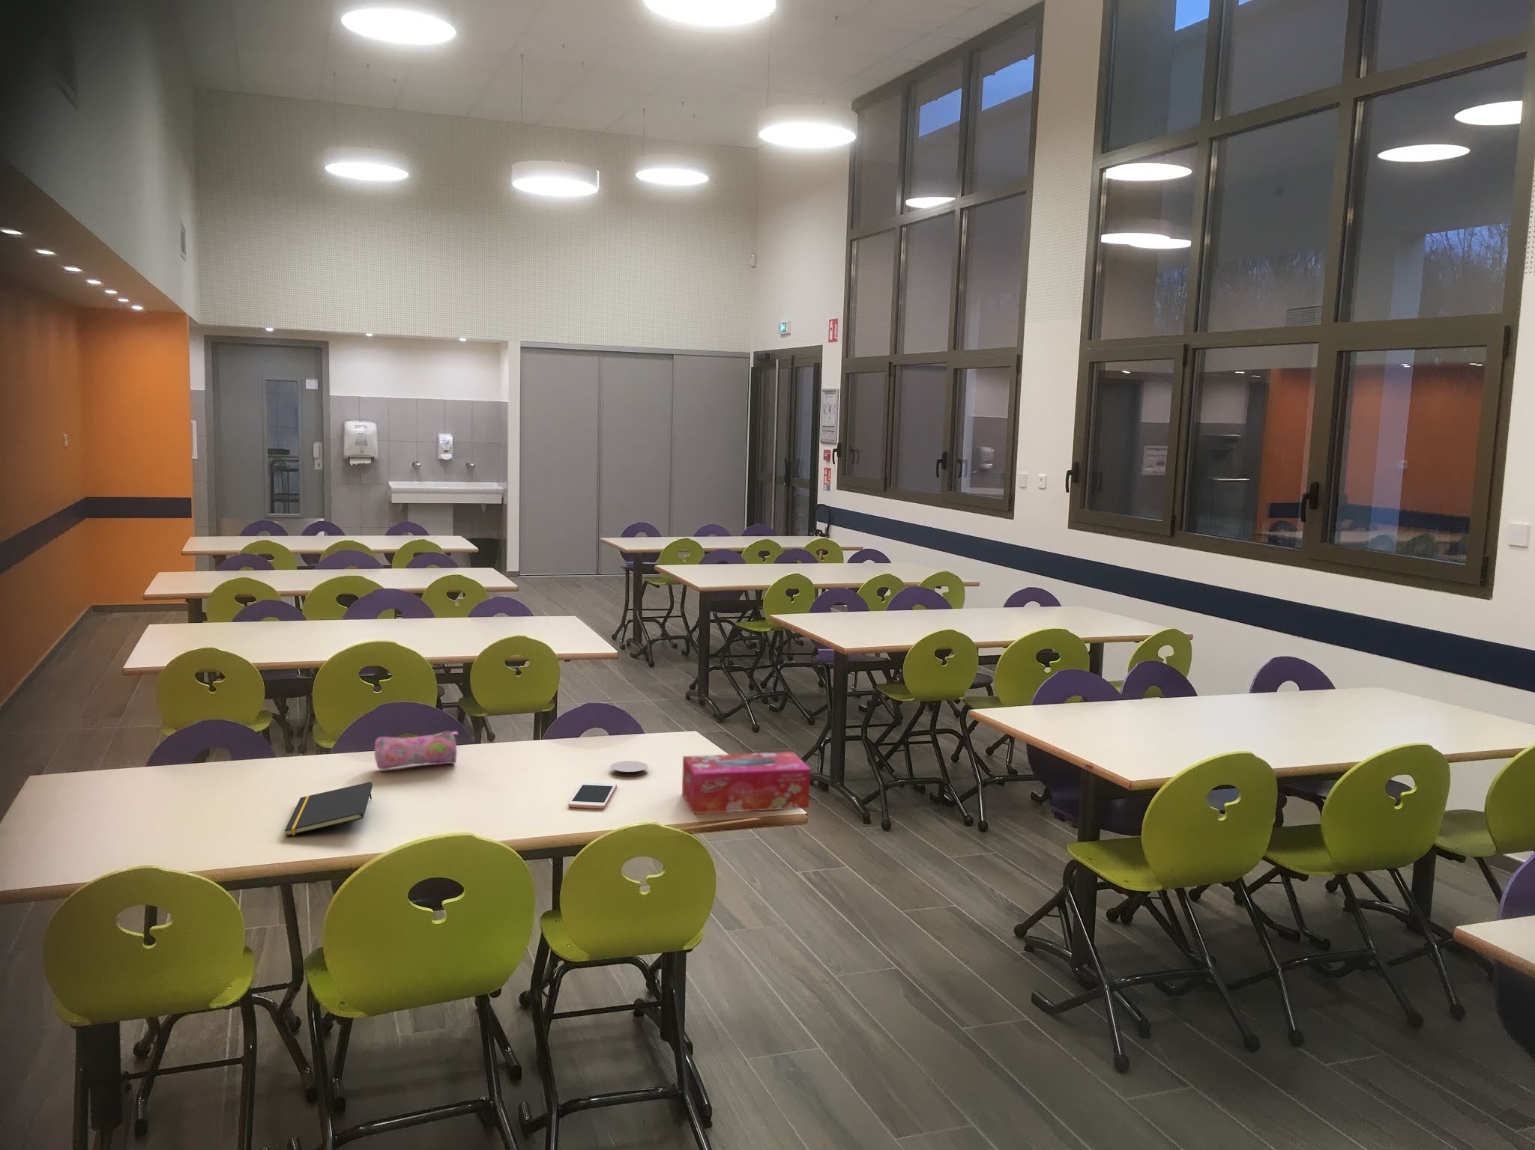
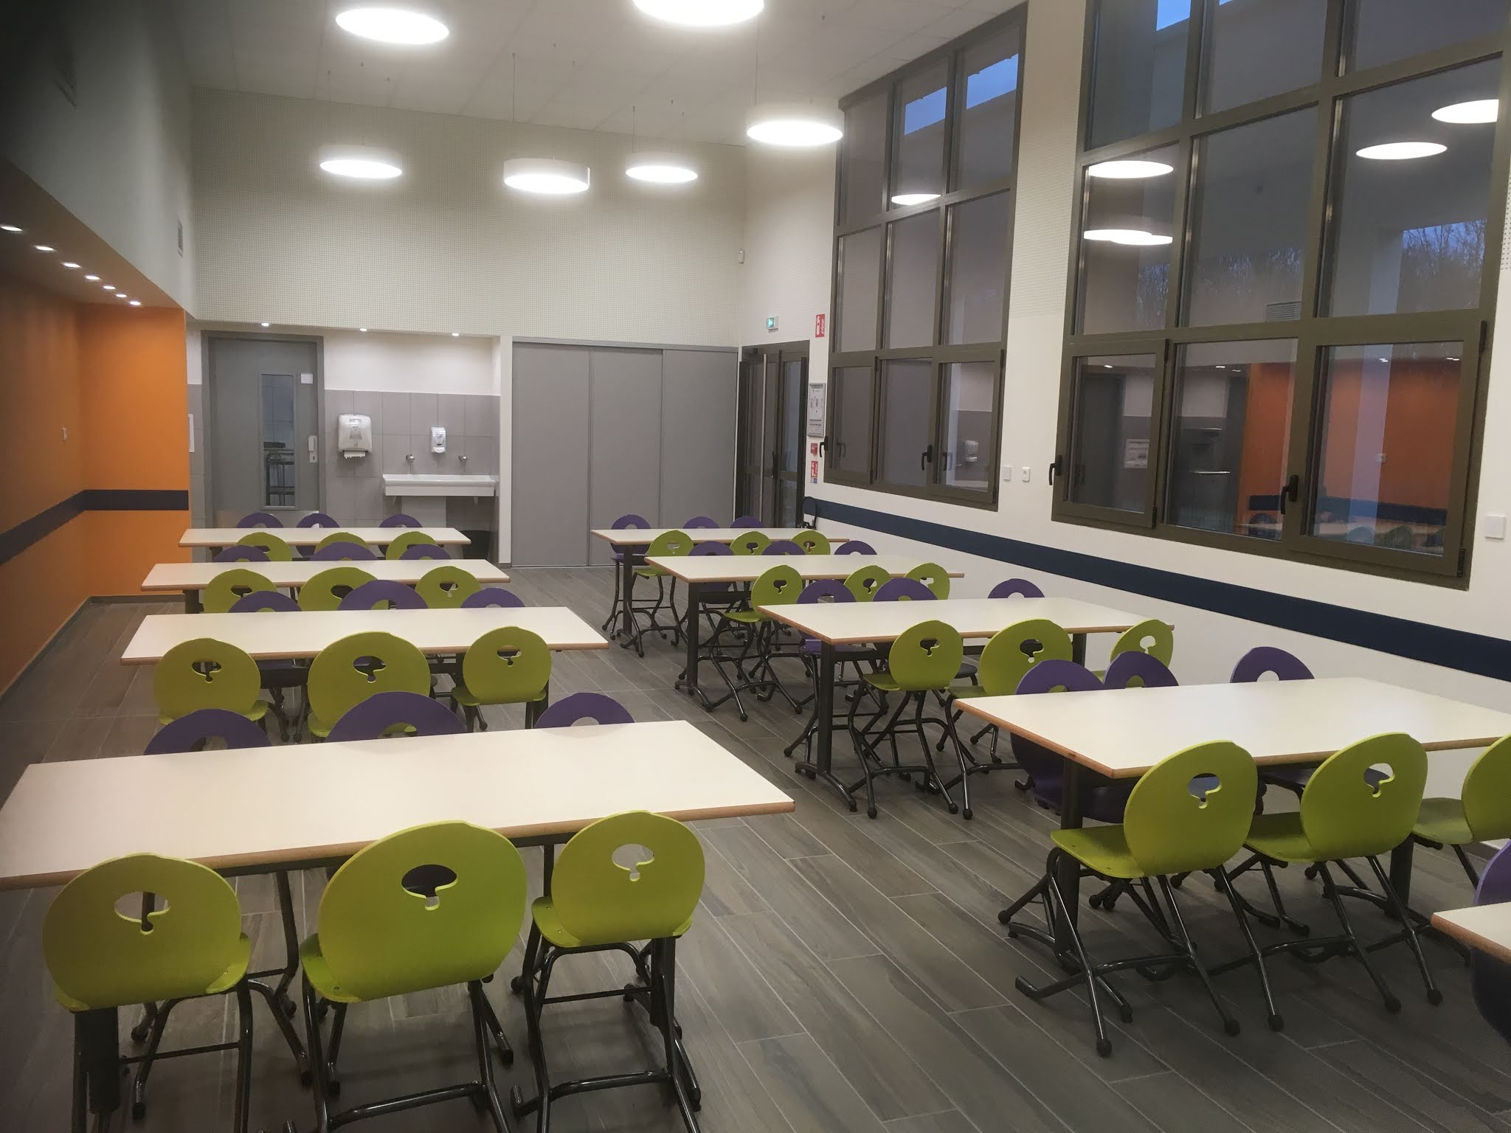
- coaster [610,760,648,777]
- tissue box [682,751,811,814]
- pencil case [373,731,459,771]
- cell phone [567,780,618,809]
- notepad [284,780,373,837]
